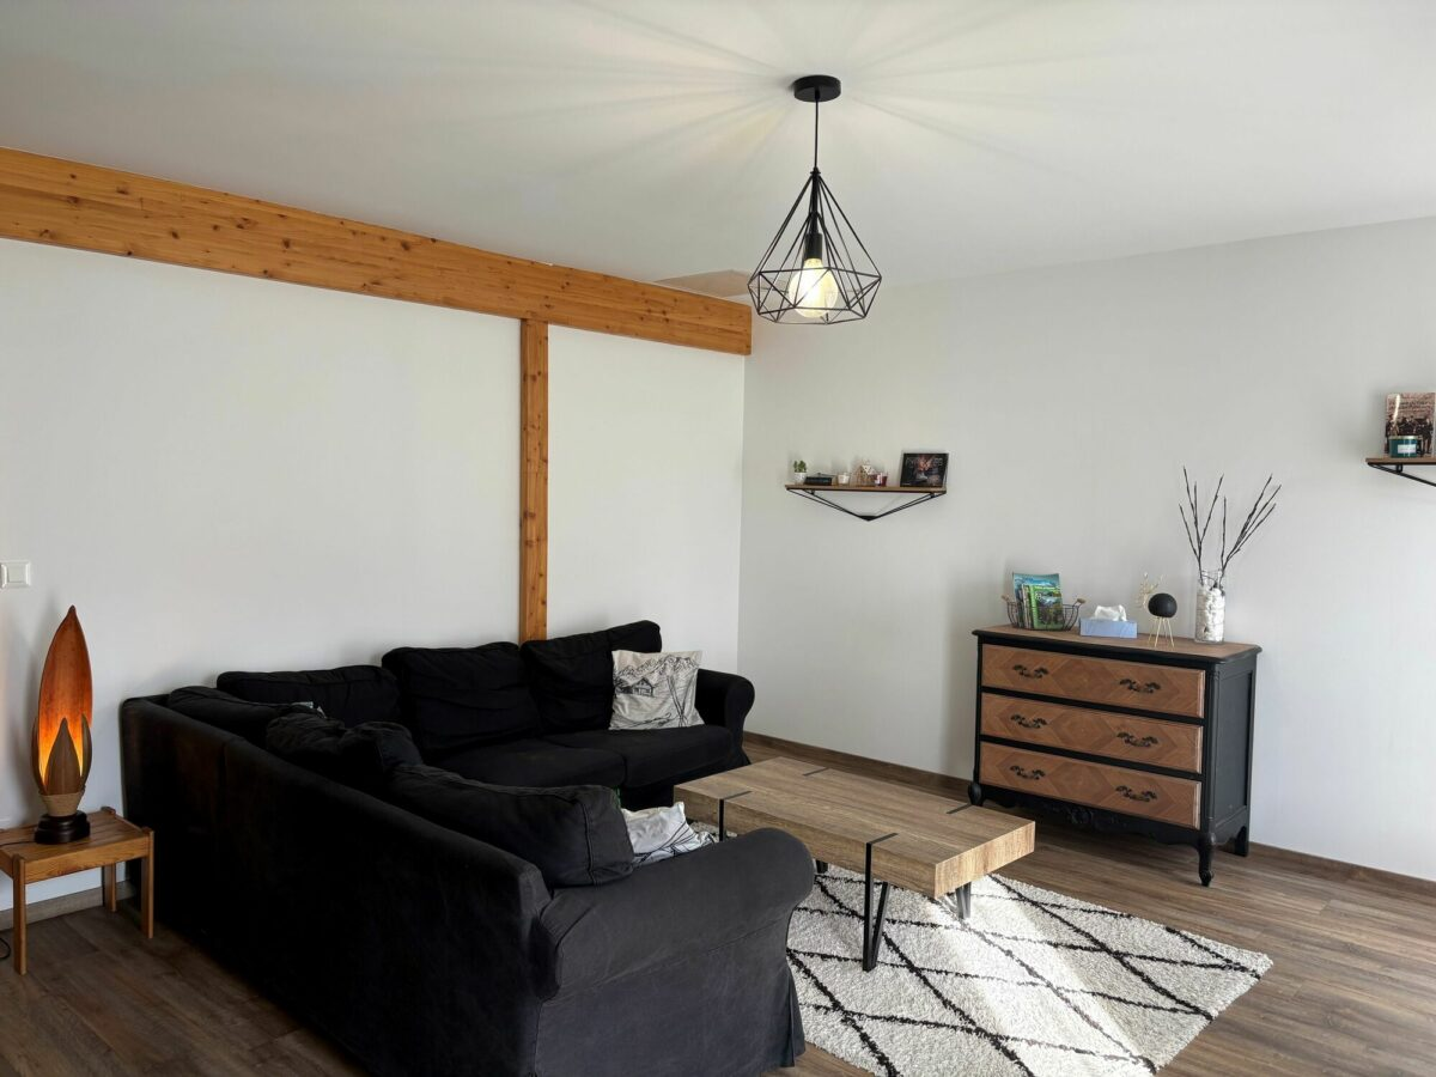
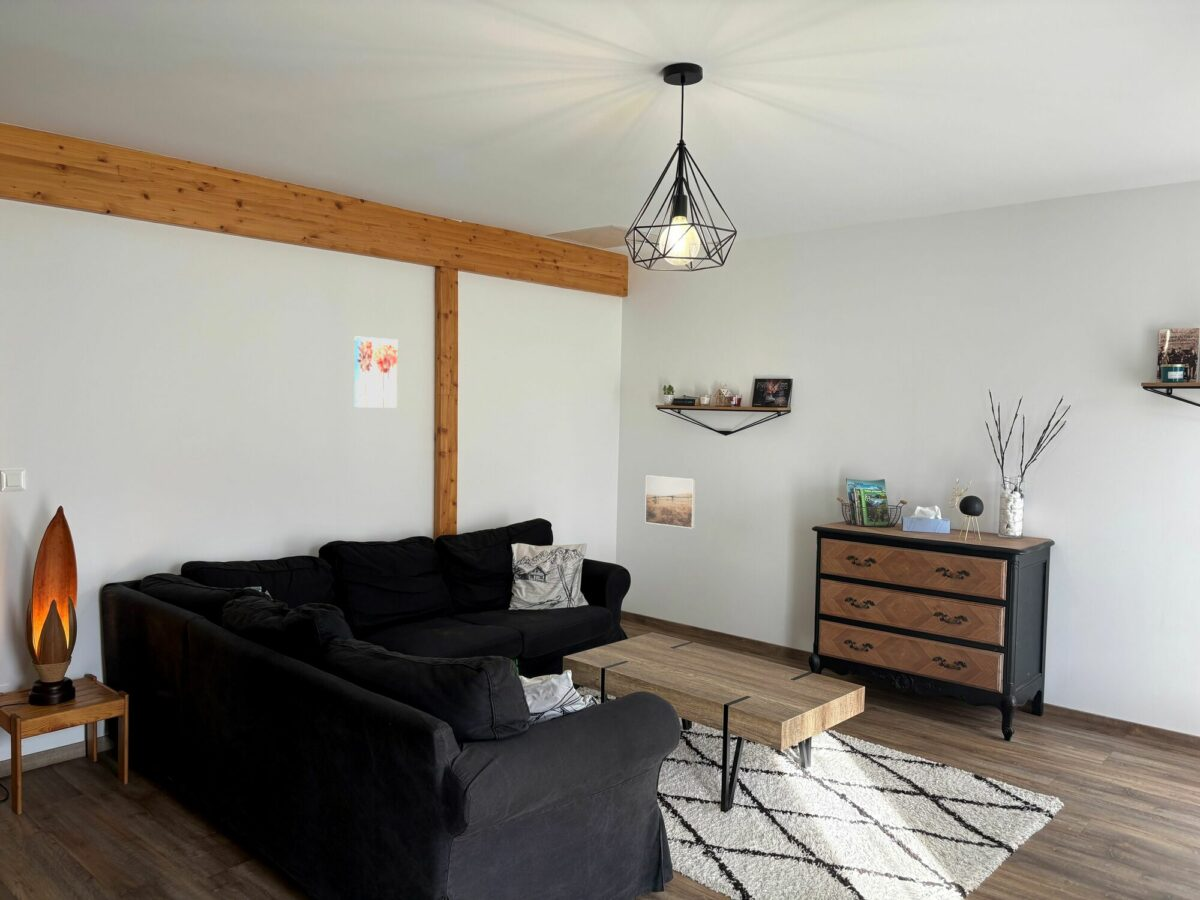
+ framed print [644,474,697,529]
+ wall art [353,336,398,409]
